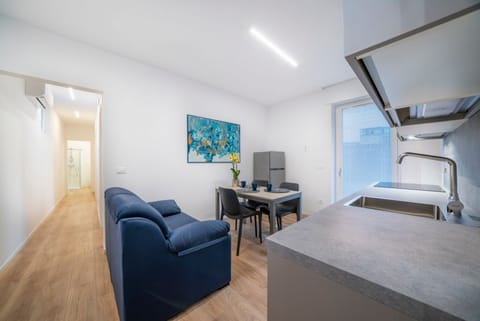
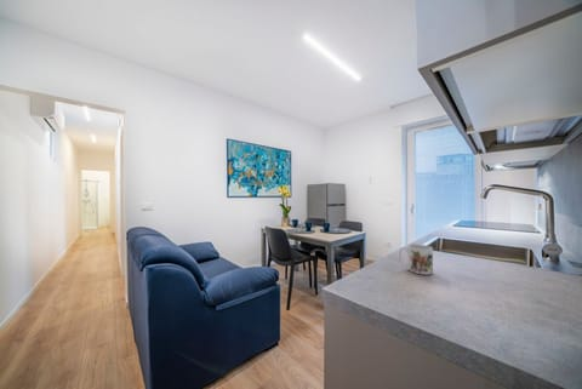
+ mug [398,242,434,275]
